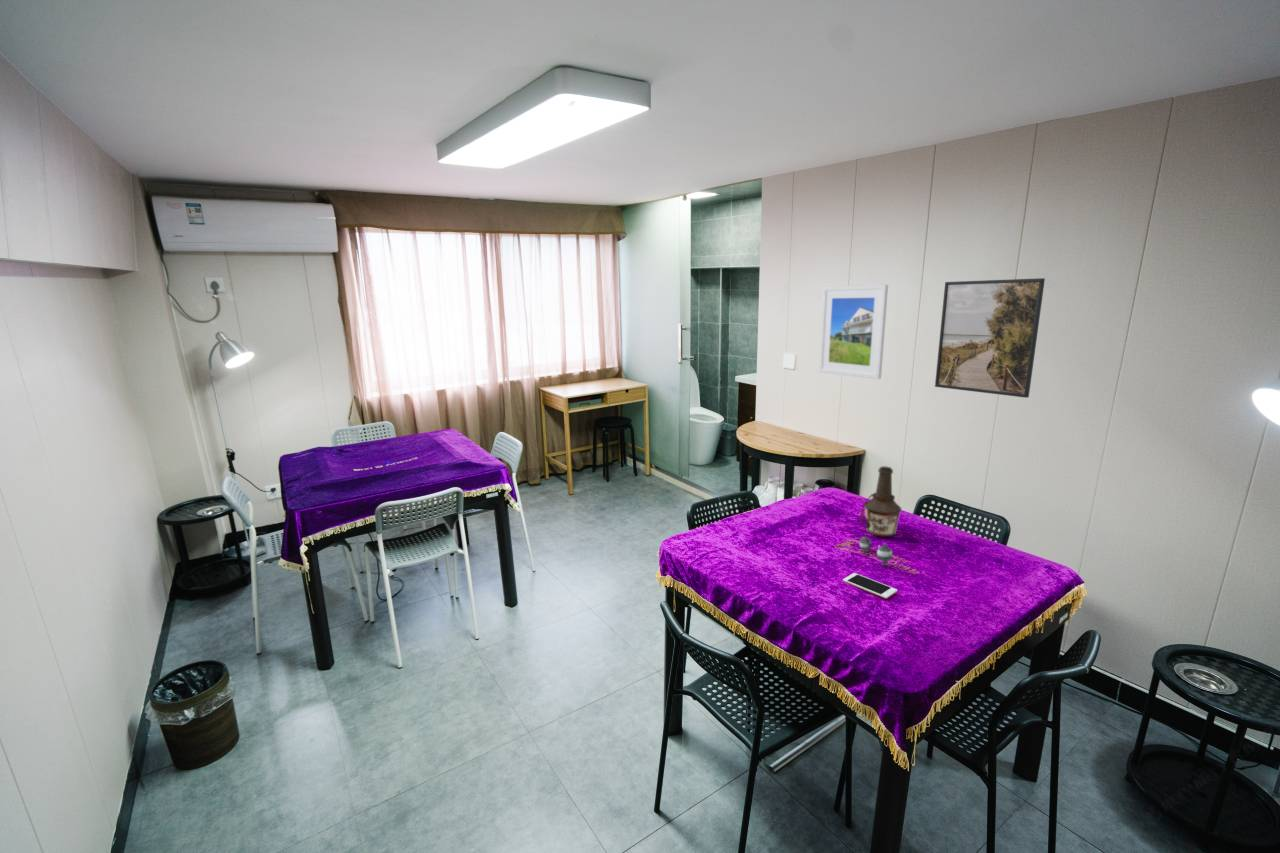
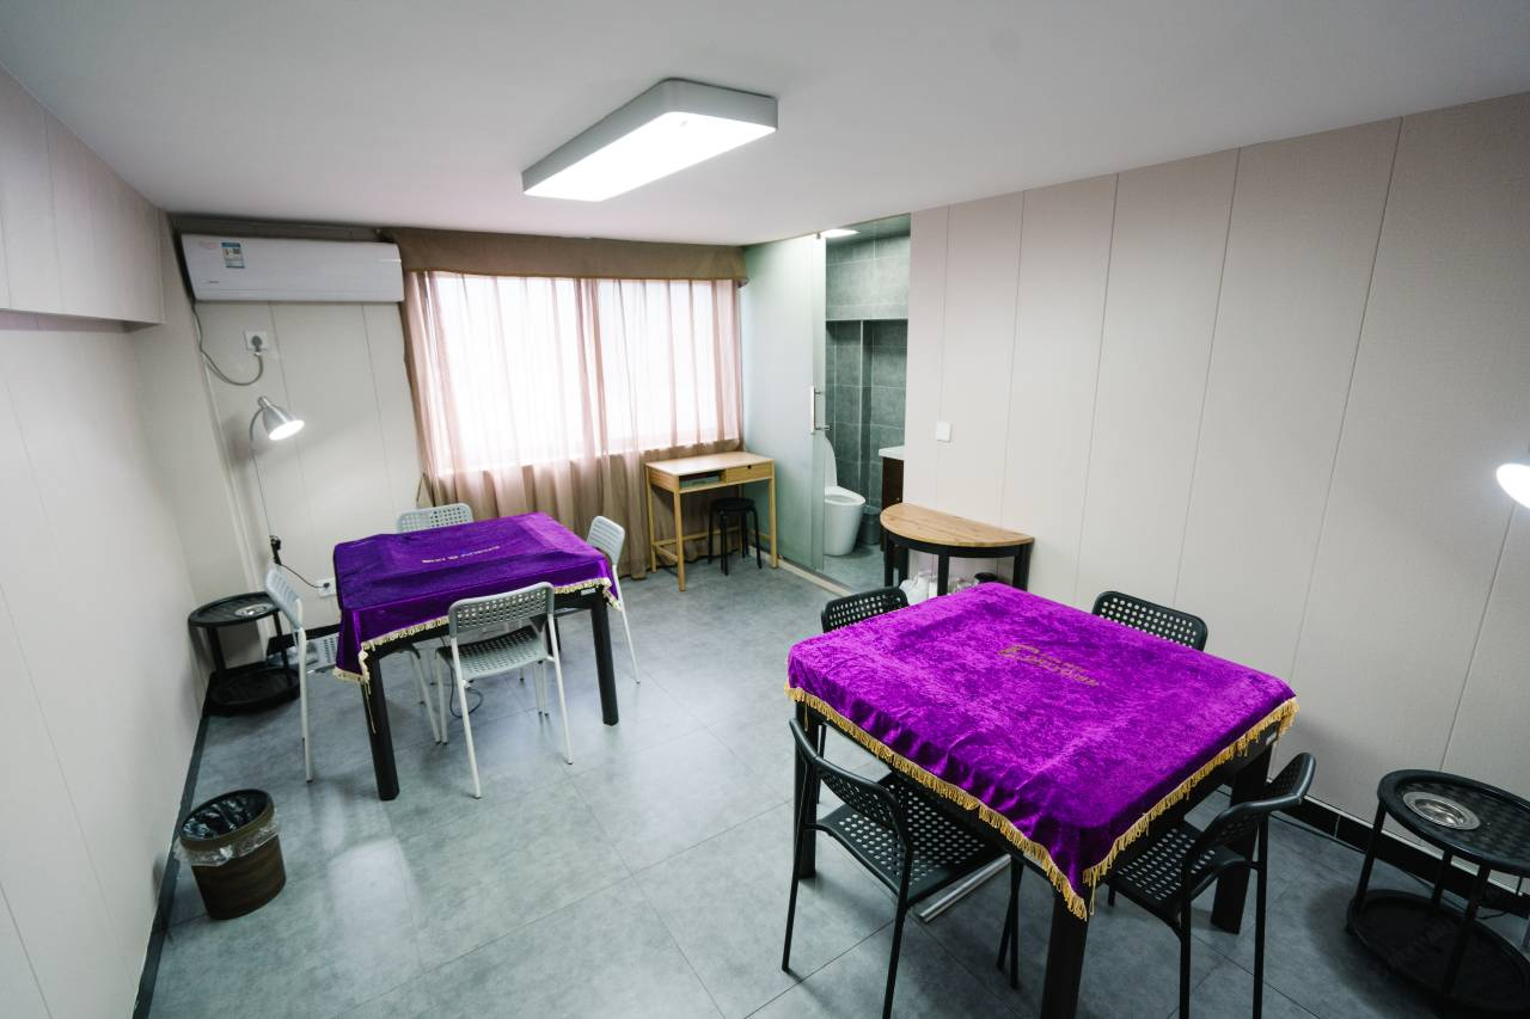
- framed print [818,284,889,380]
- cell phone [842,572,898,600]
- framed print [934,277,1046,399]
- teapot [859,535,894,566]
- bottle [859,465,902,538]
